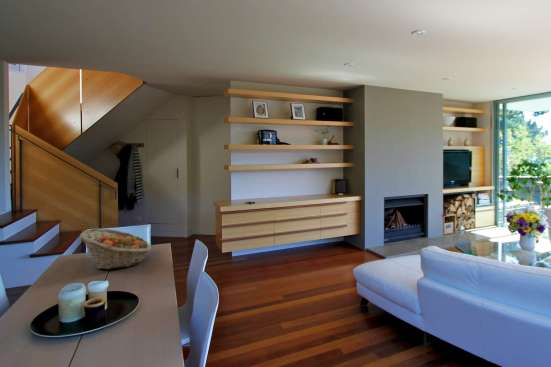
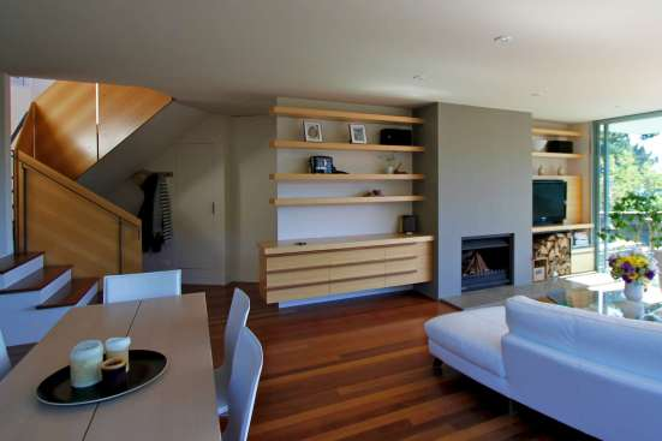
- fruit basket [79,227,151,270]
